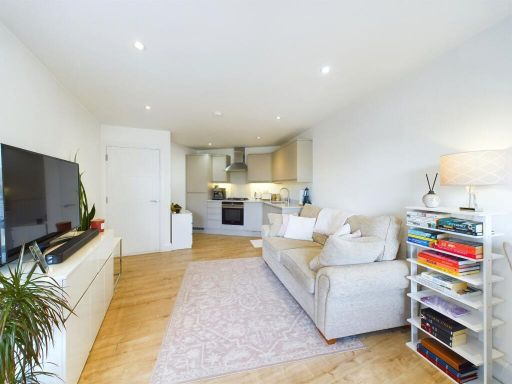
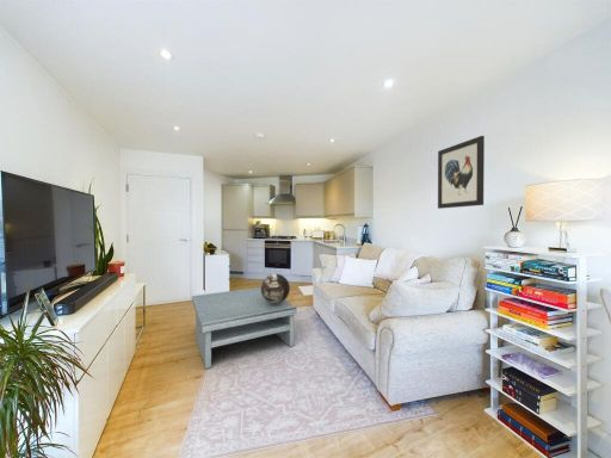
+ wall art [437,135,486,210]
+ decorative sphere [260,273,291,303]
+ coffee table [191,286,298,370]
